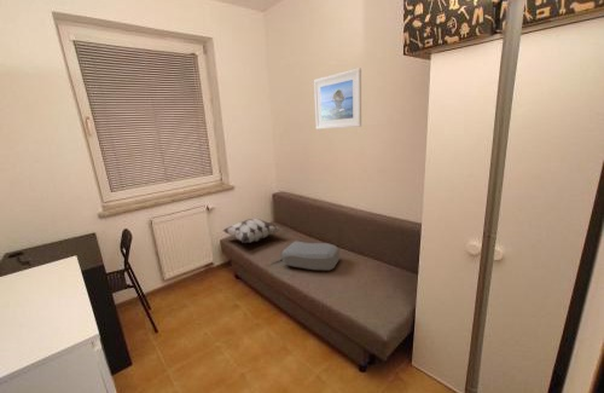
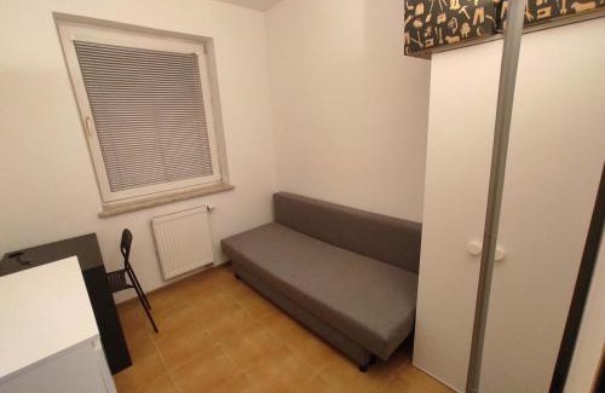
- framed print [313,67,362,131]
- decorative pillow [222,218,284,244]
- cushion [280,239,341,272]
